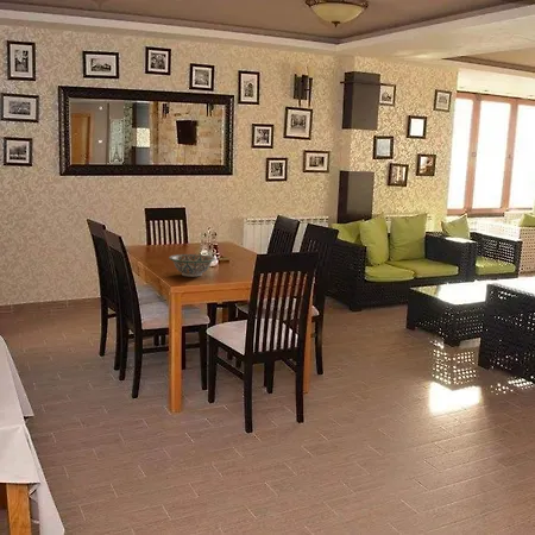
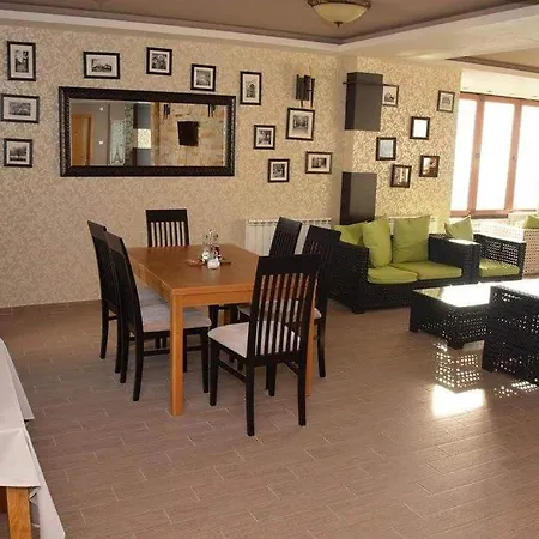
- decorative bowl [168,253,216,278]
